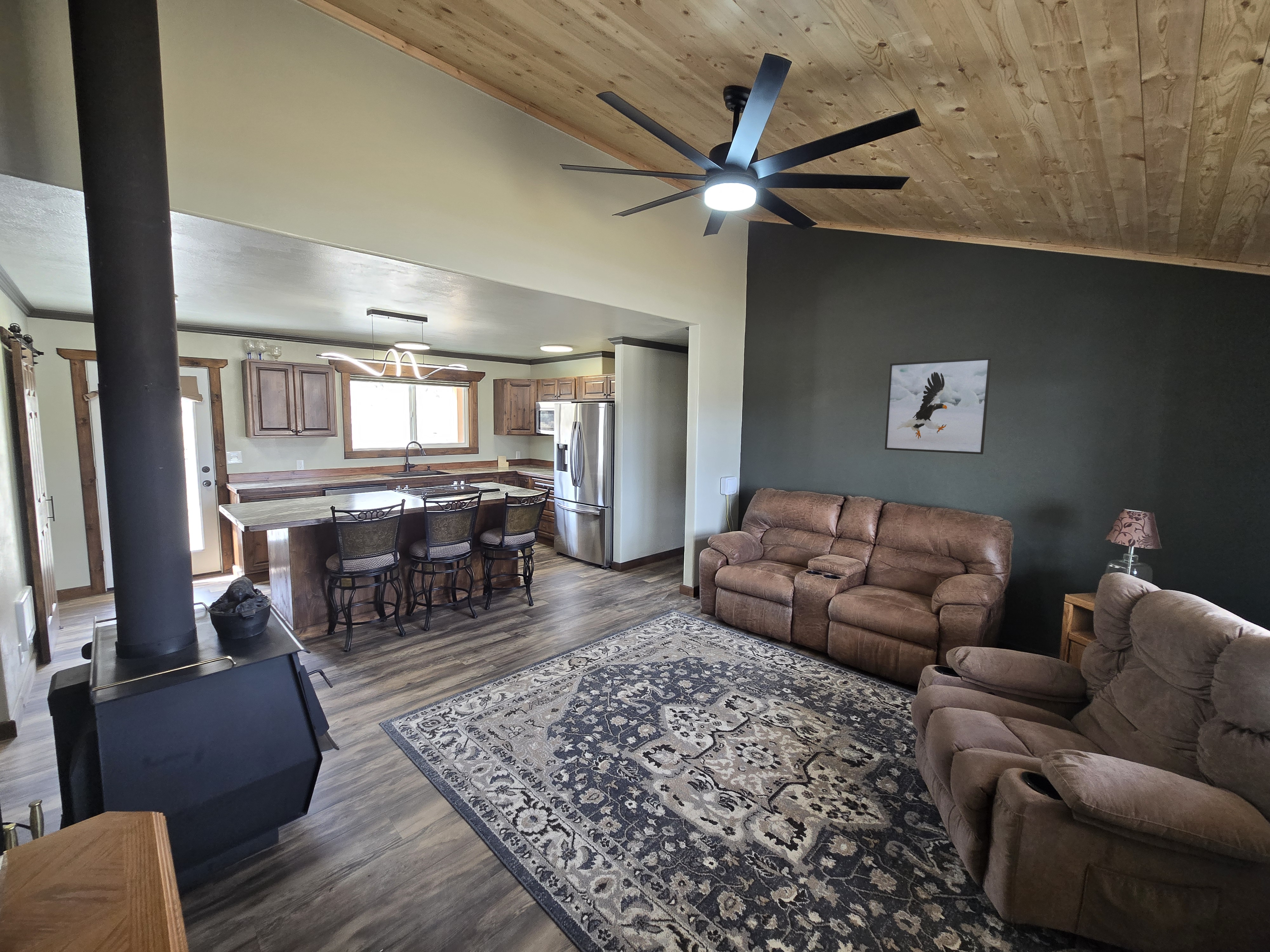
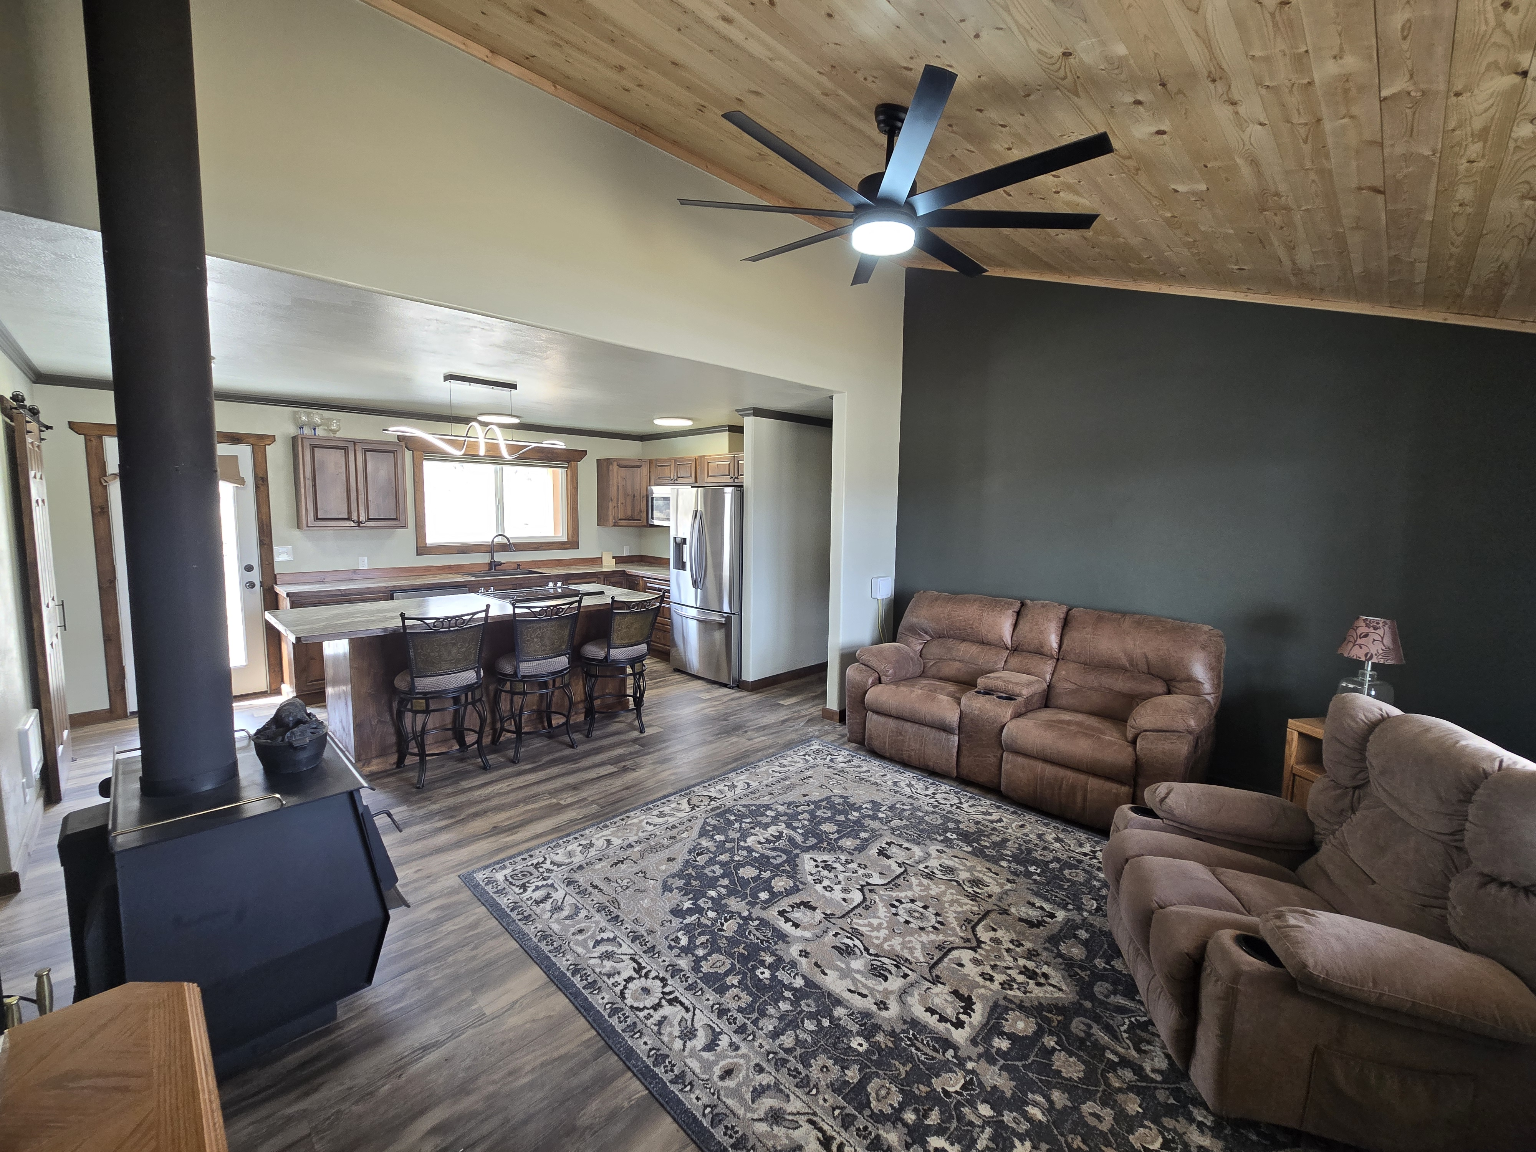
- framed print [885,357,992,455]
